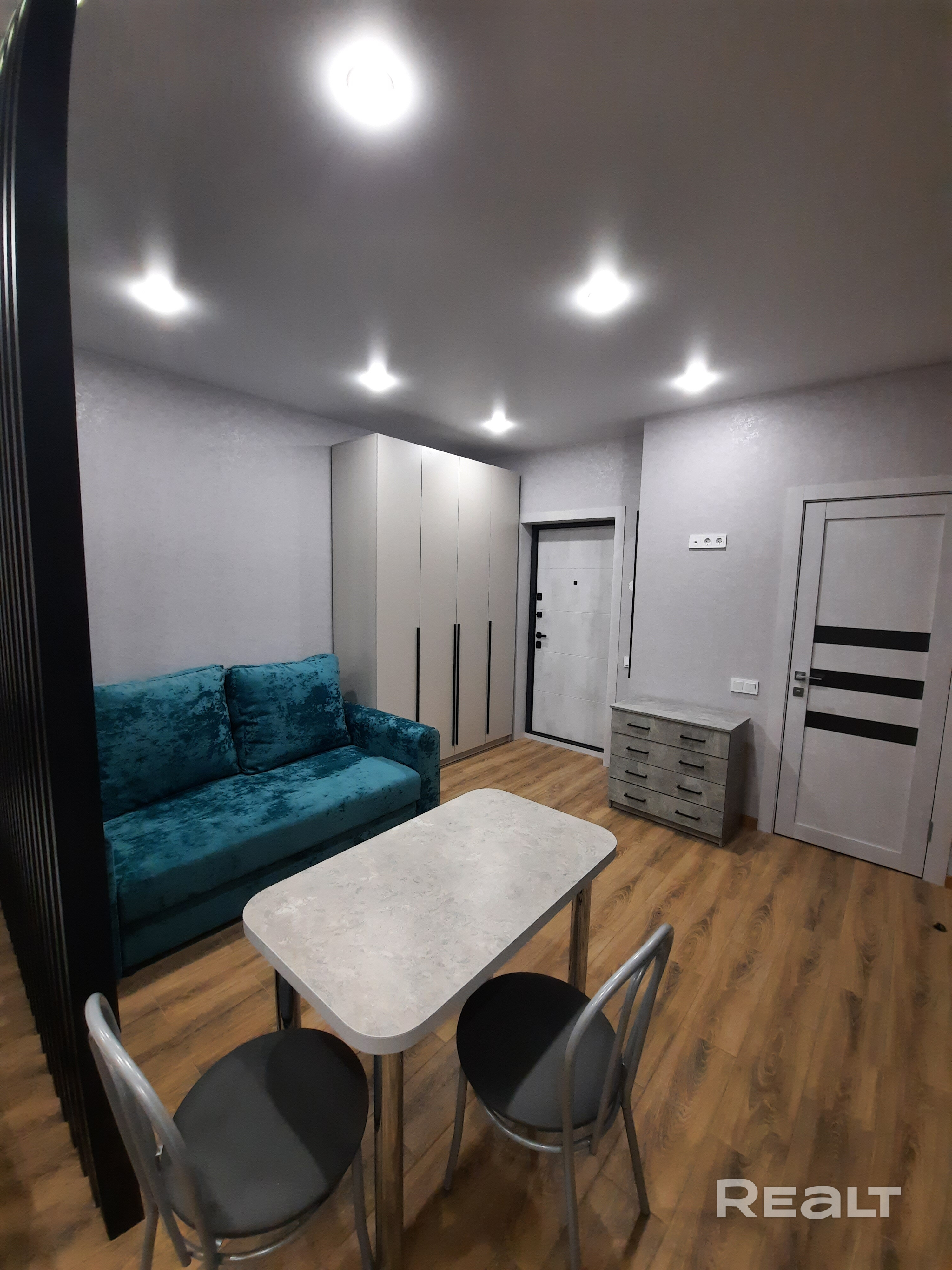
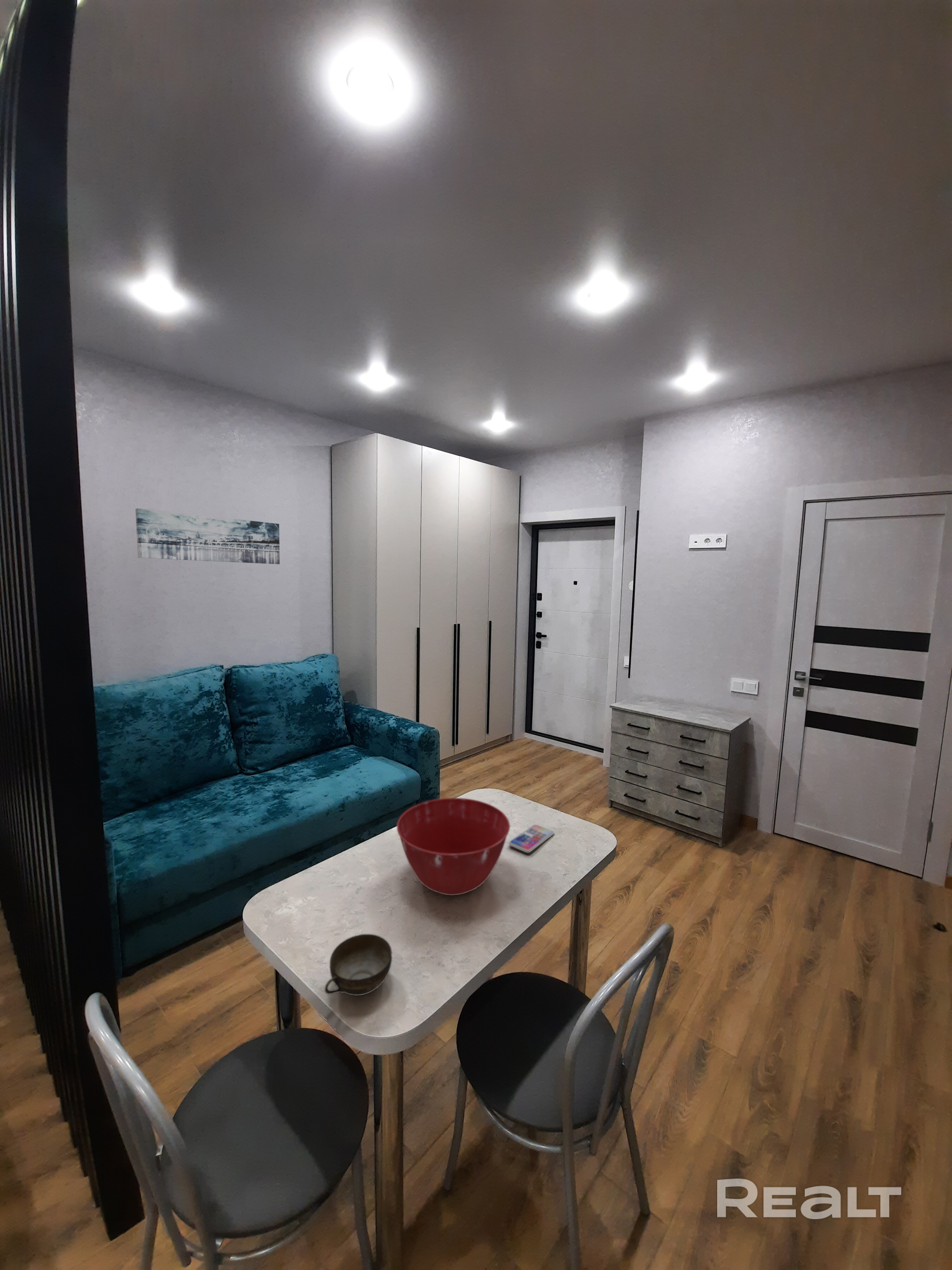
+ wall art [135,508,280,565]
+ mixing bowl [396,798,510,896]
+ smartphone [508,824,554,853]
+ cup [324,933,393,996]
